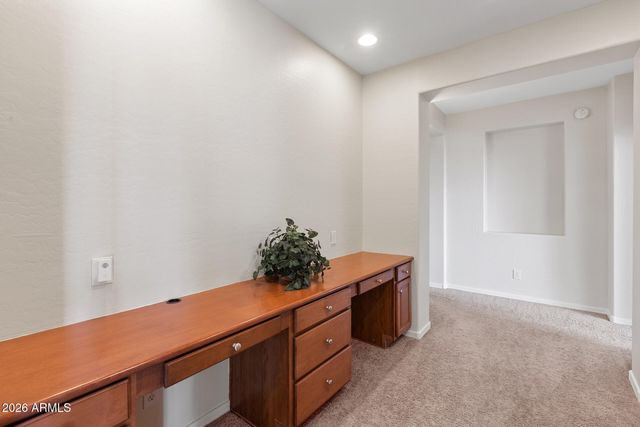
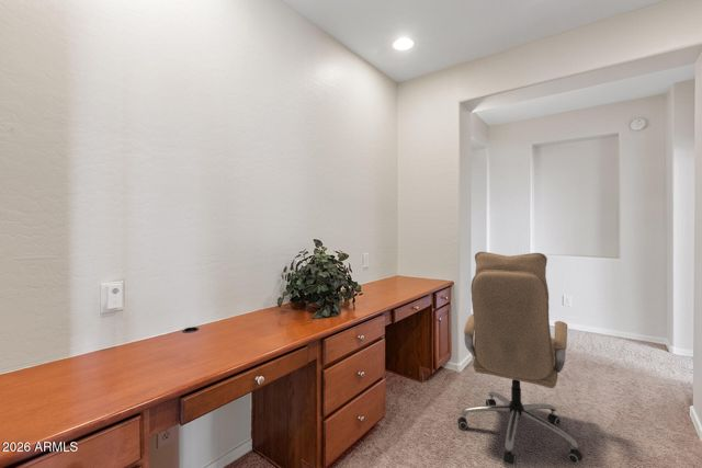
+ office chair [456,251,584,467]
